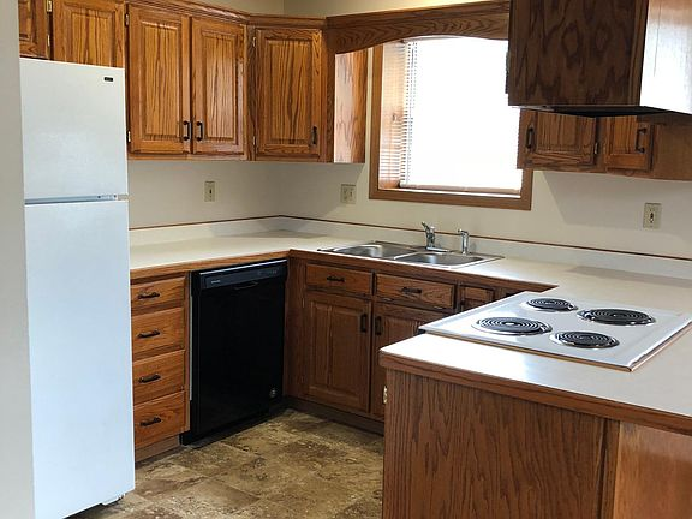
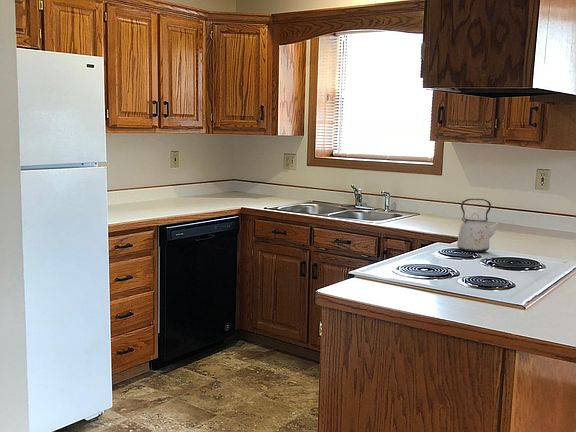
+ kettle [456,198,502,253]
